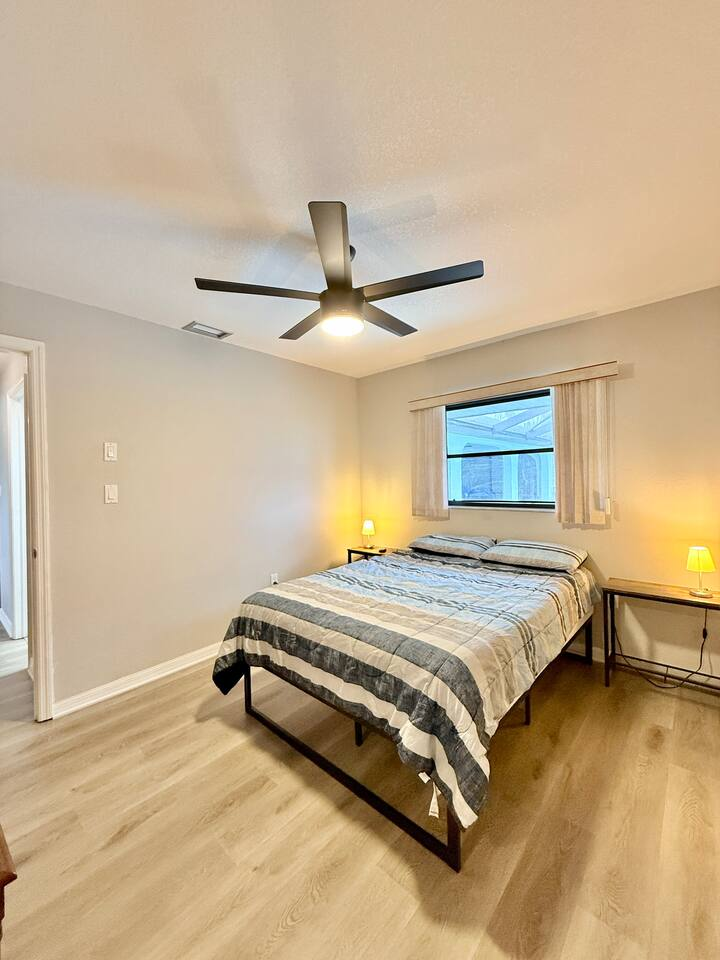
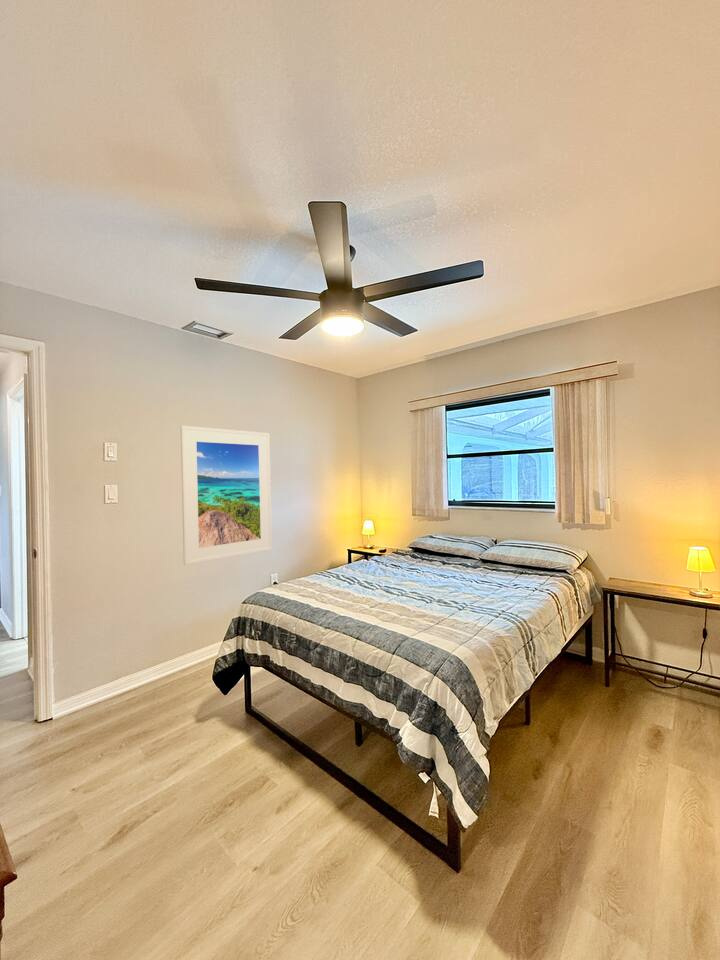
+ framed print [180,425,273,566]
